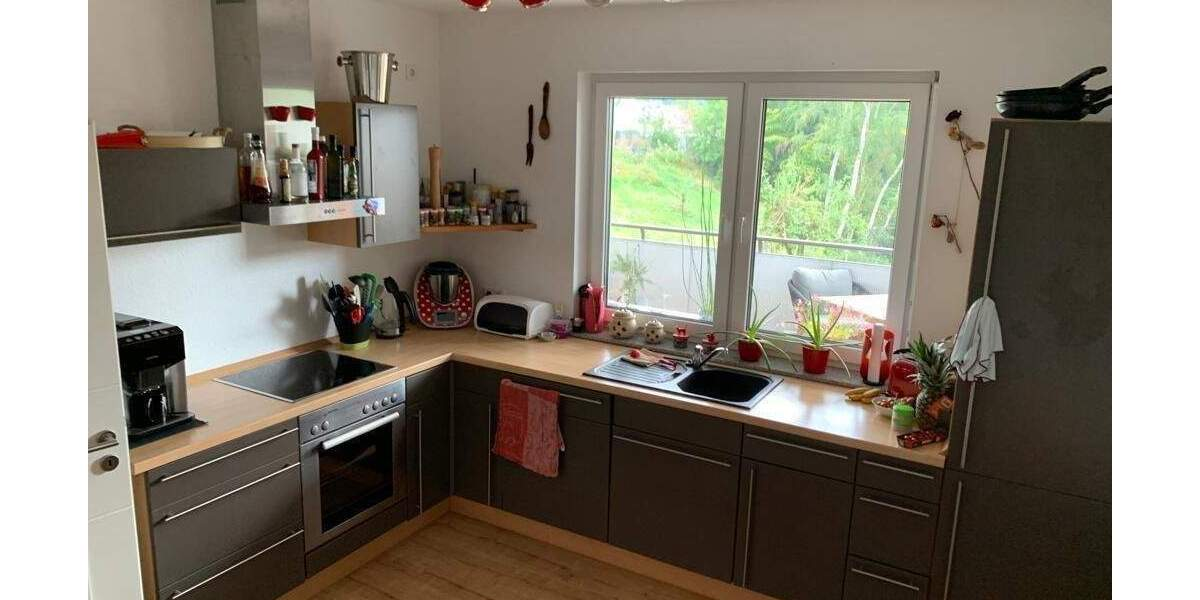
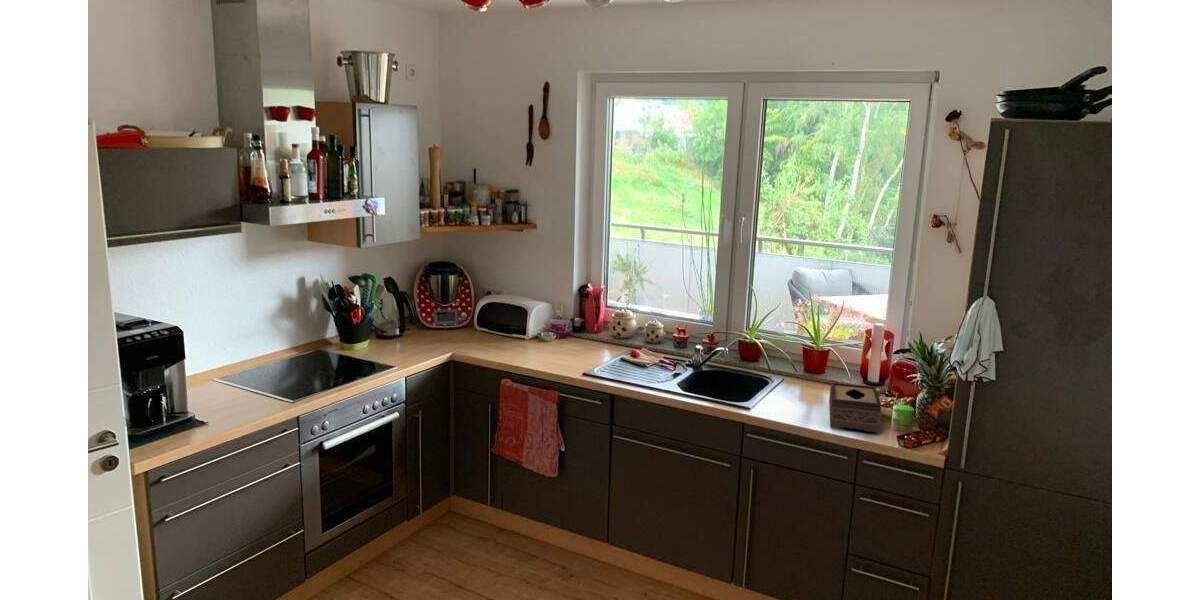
+ tissue box [828,382,882,433]
